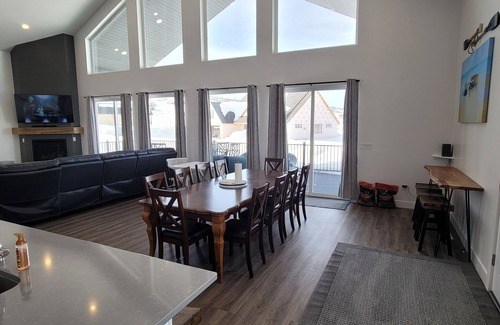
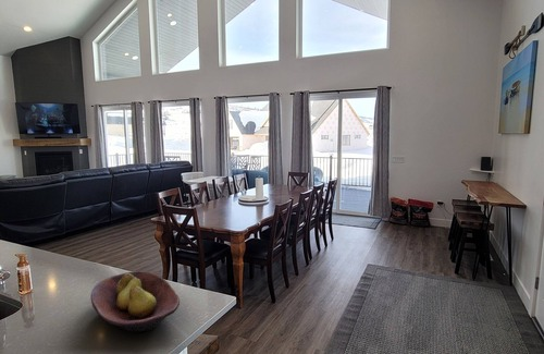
+ fruit bowl [90,270,181,333]
